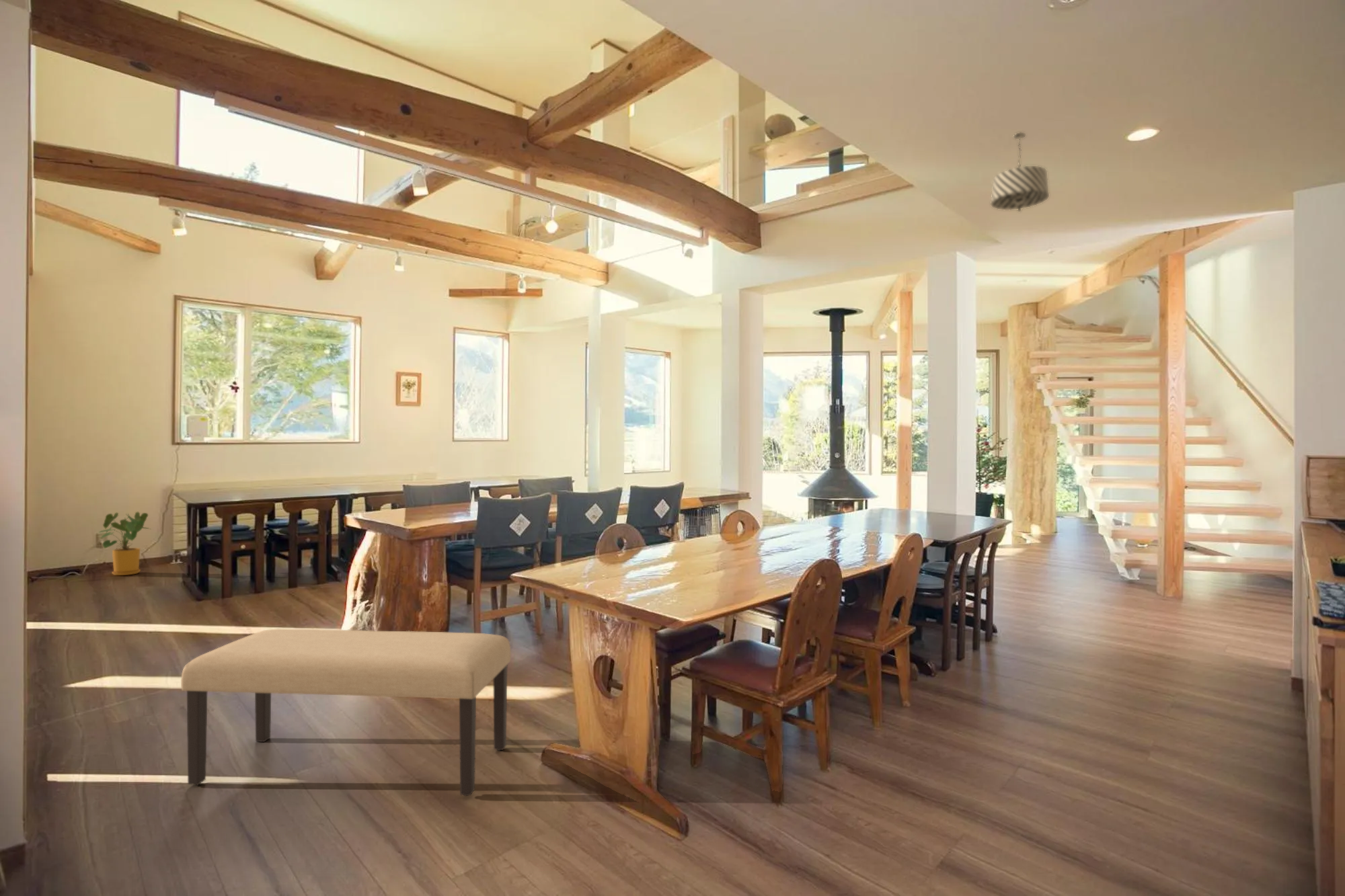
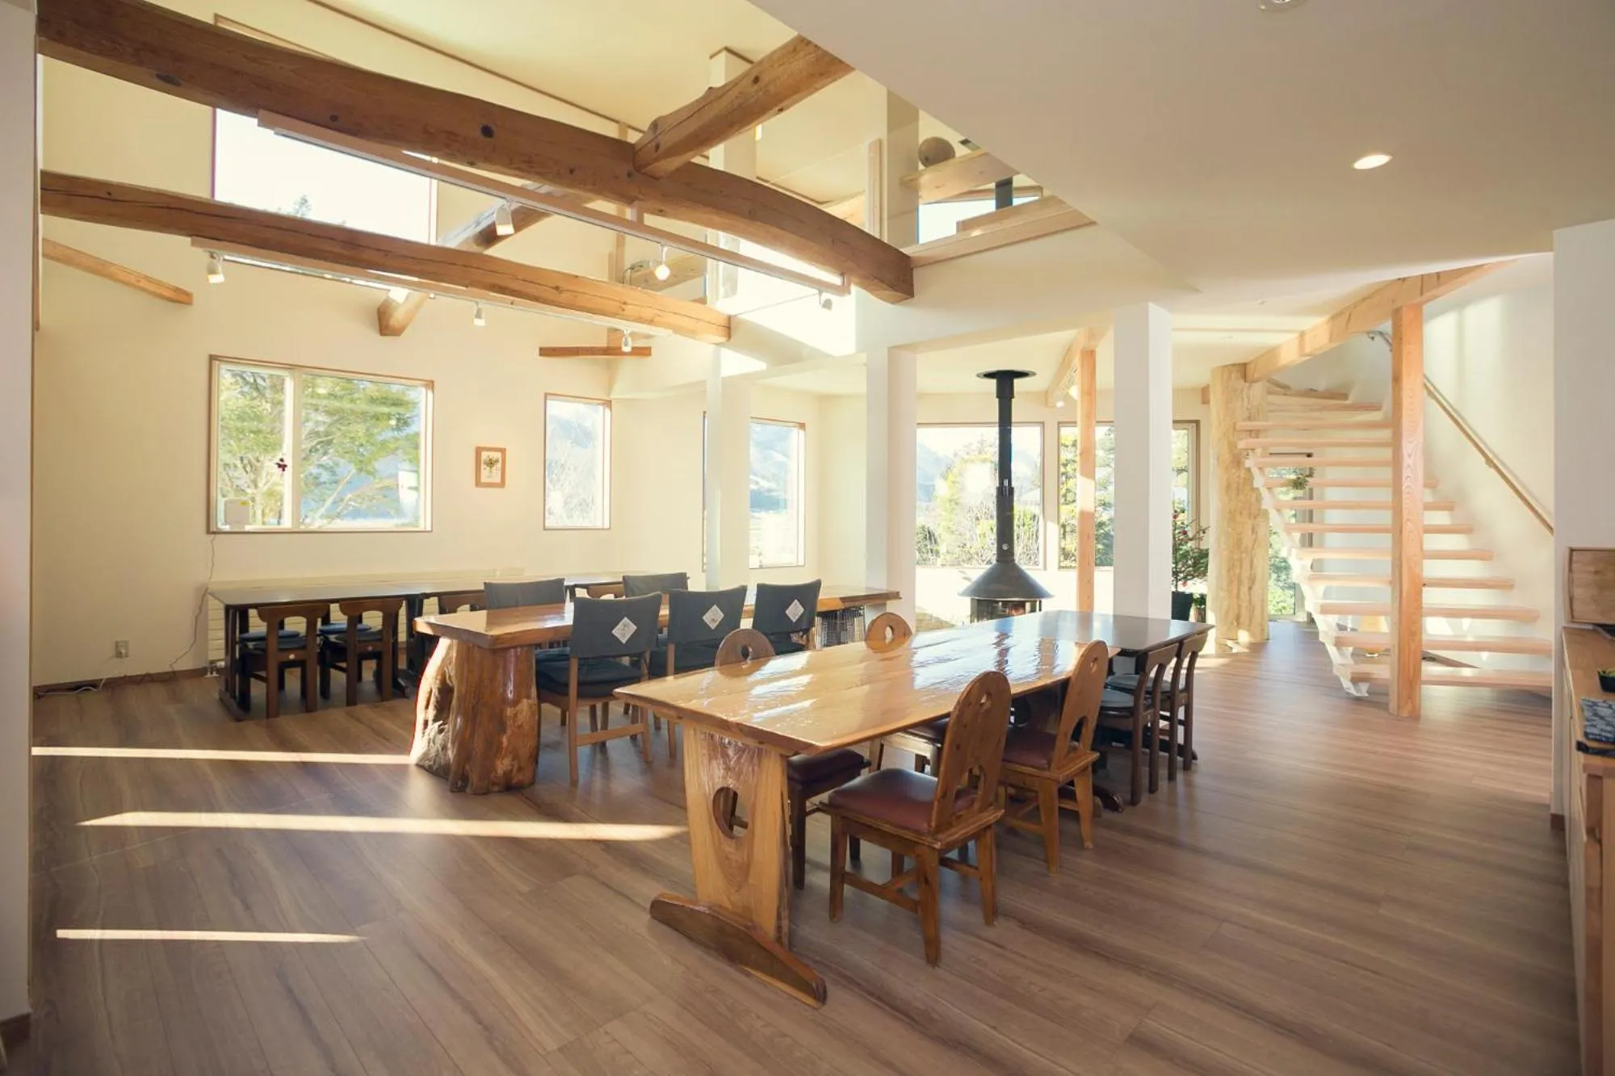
- house plant [98,512,153,576]
- bench [180,628,511,797]
- pendant light [990,132,1050,212]
